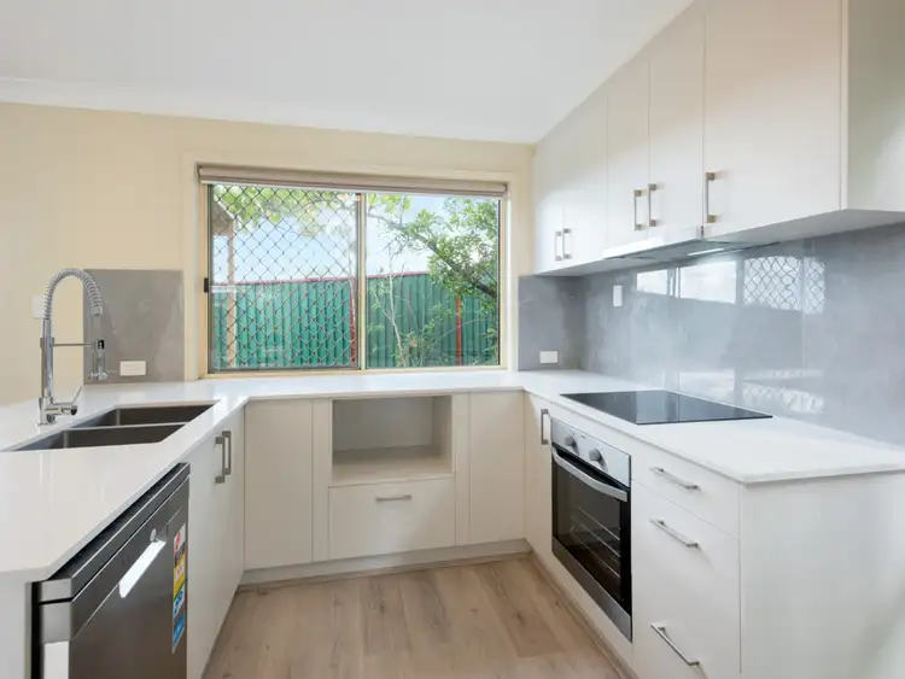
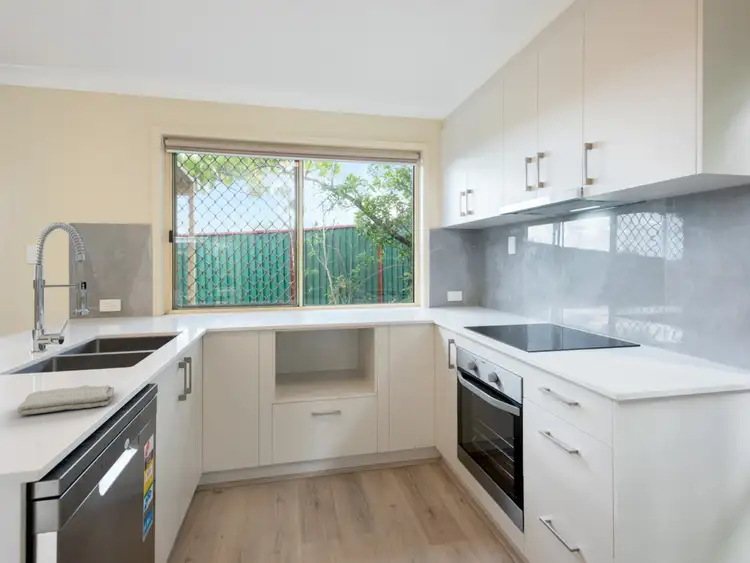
+ washcloth [16,384,115,416]
